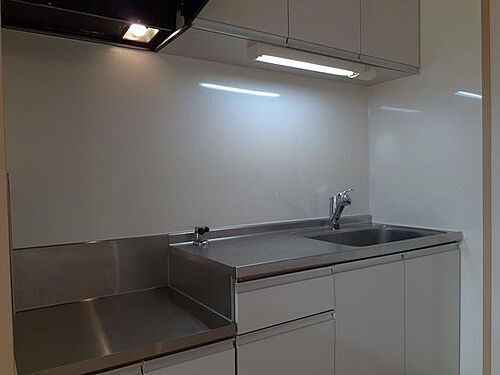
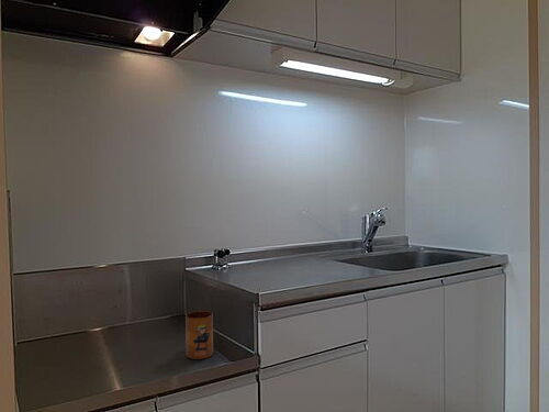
+ mug [184,310,214,360]
